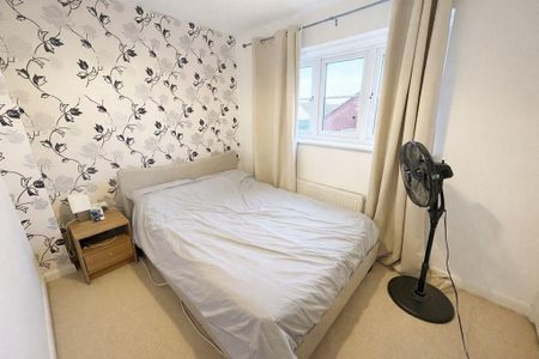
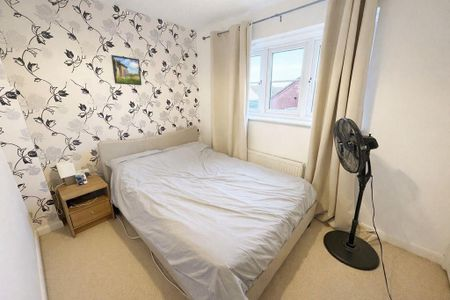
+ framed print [110,54,143,86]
